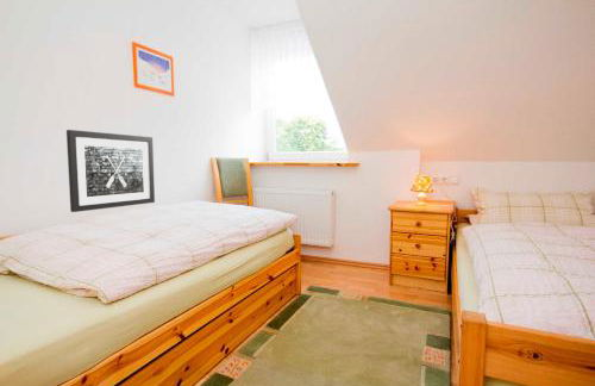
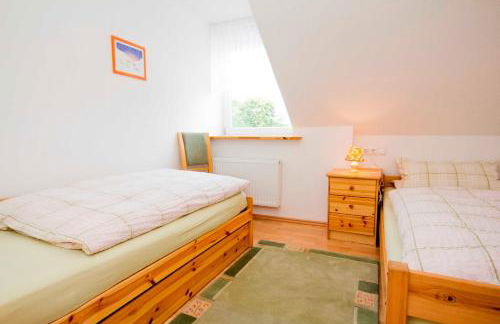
- wall art [65,129,156,213]
